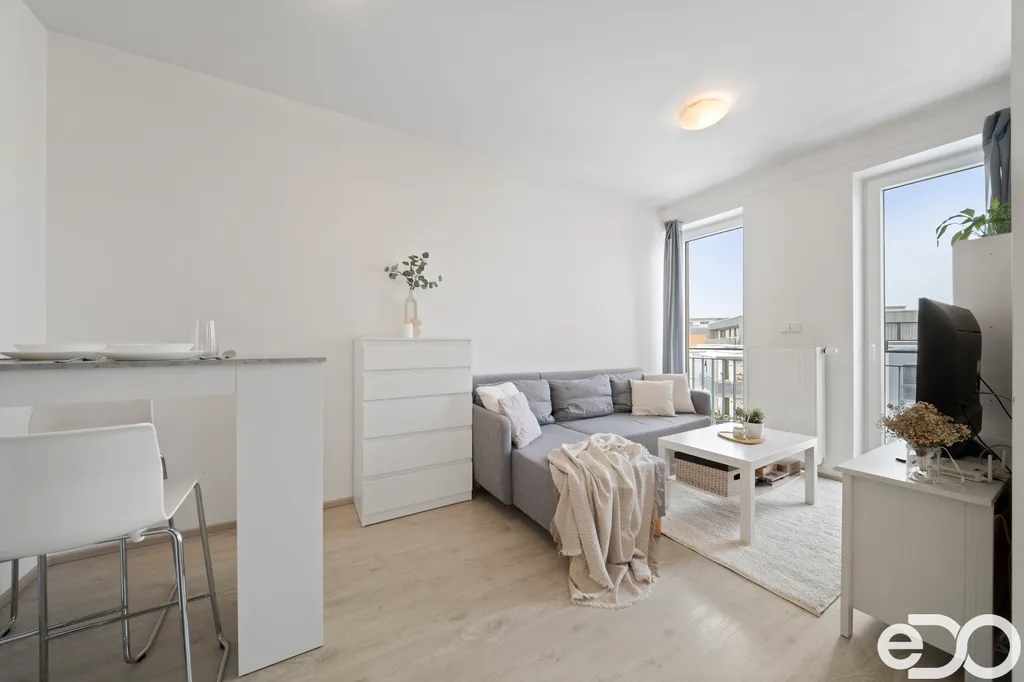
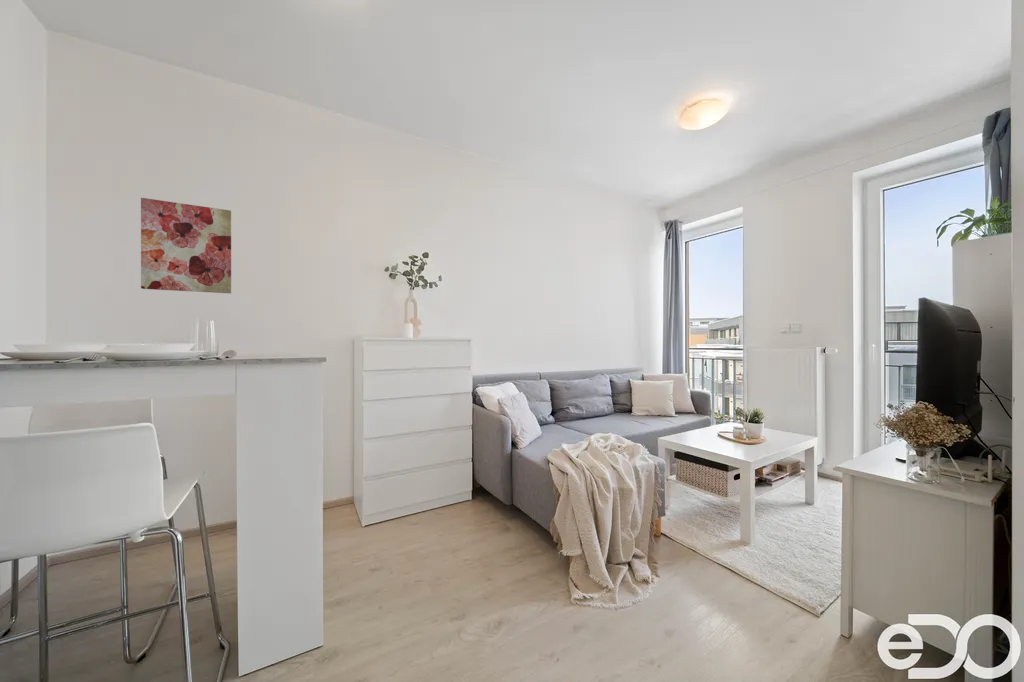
+ wall art [140,197,232,294]
